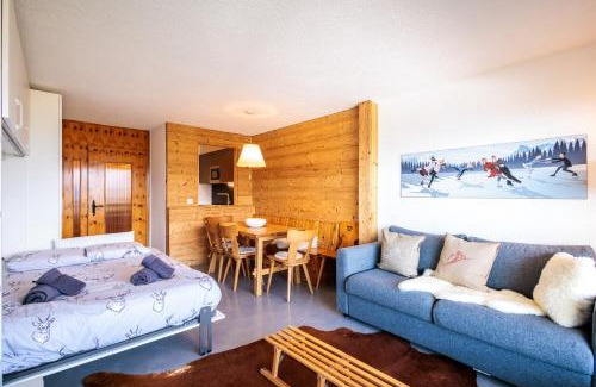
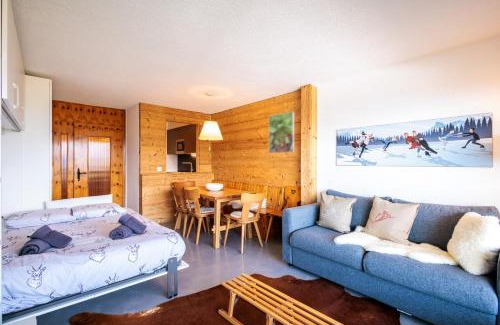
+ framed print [268,111,295,154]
